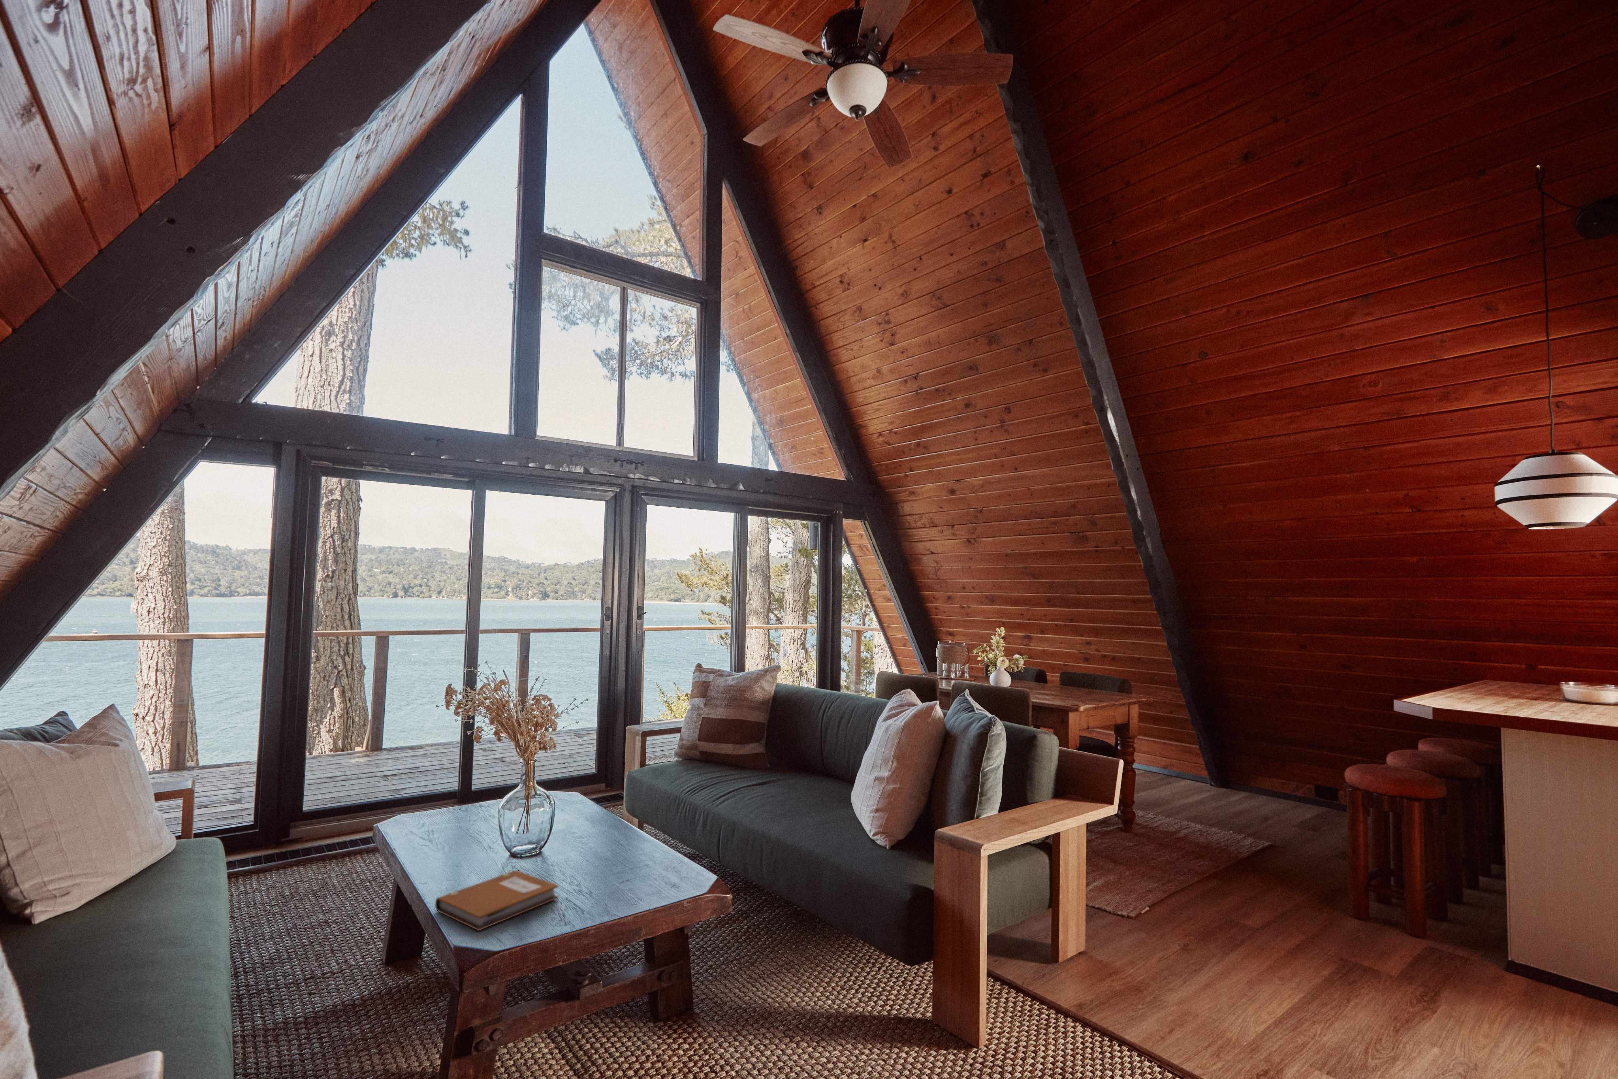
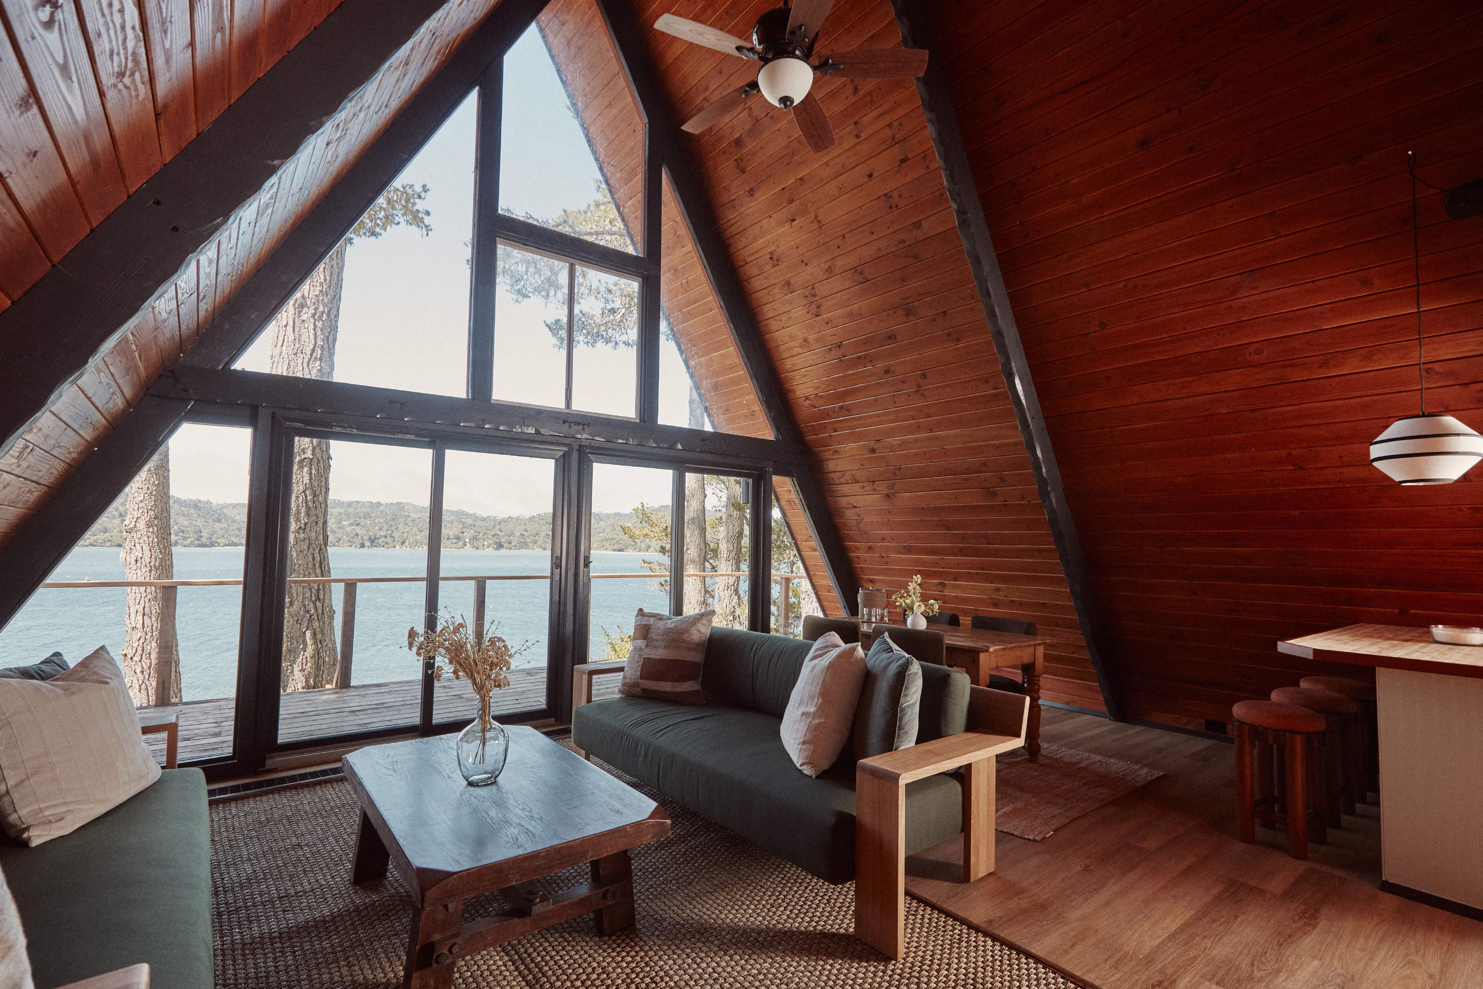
- notebook [435,869,559,931]
